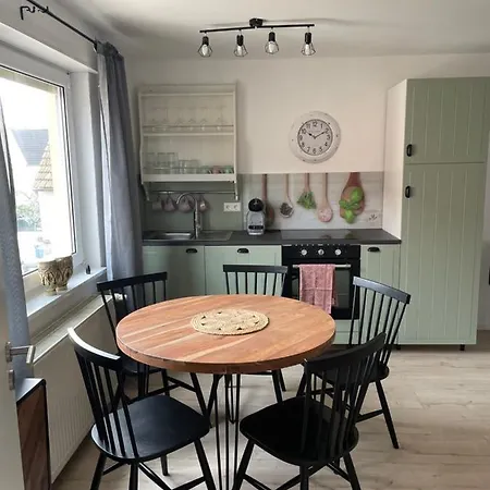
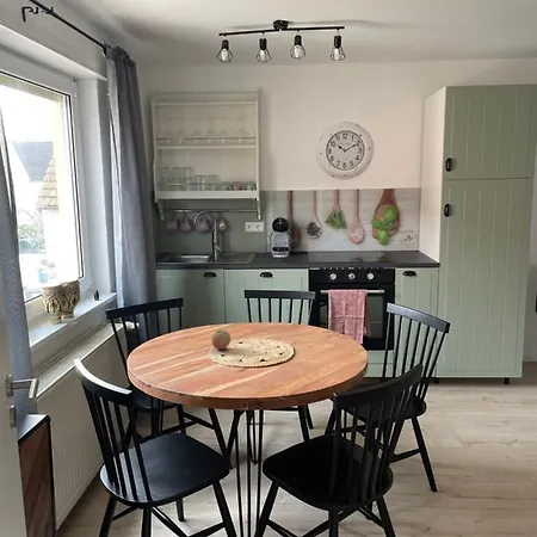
+ fruit [210,328,232,351]
